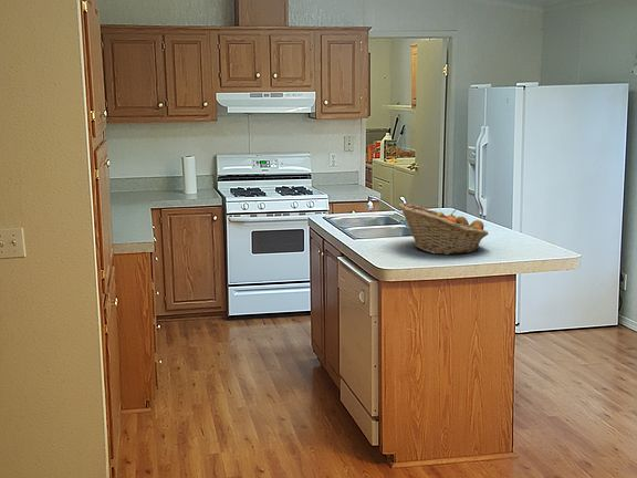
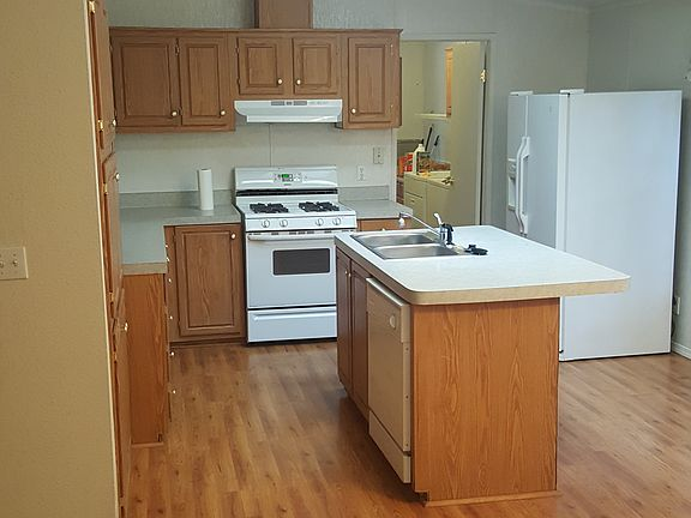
- fruit basket [398,201,489,256]
